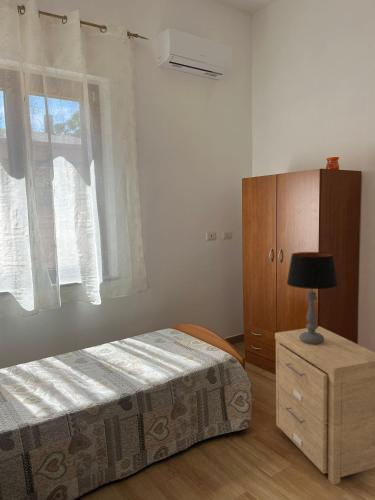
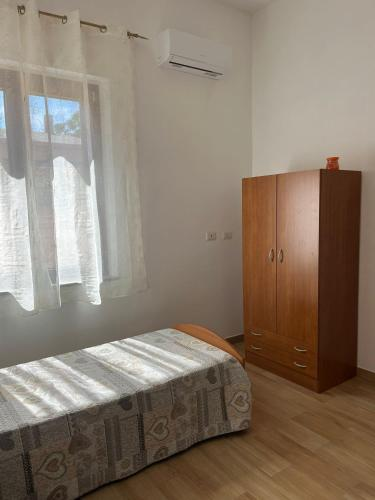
- side table [274,325,375,485]
- table lamp [286,251,339,344]
